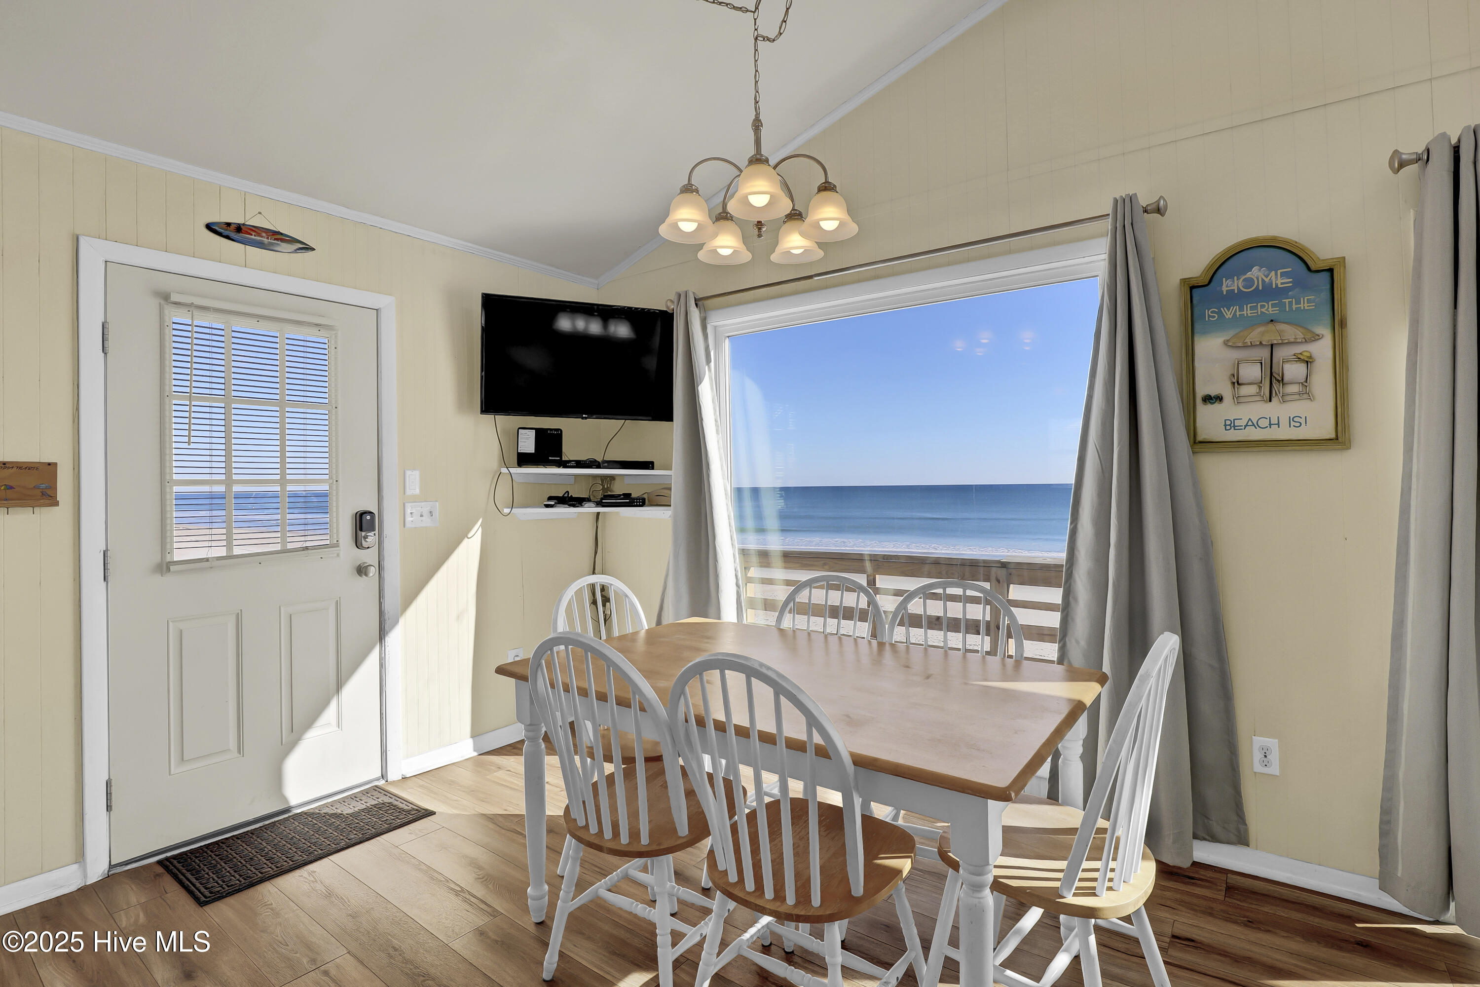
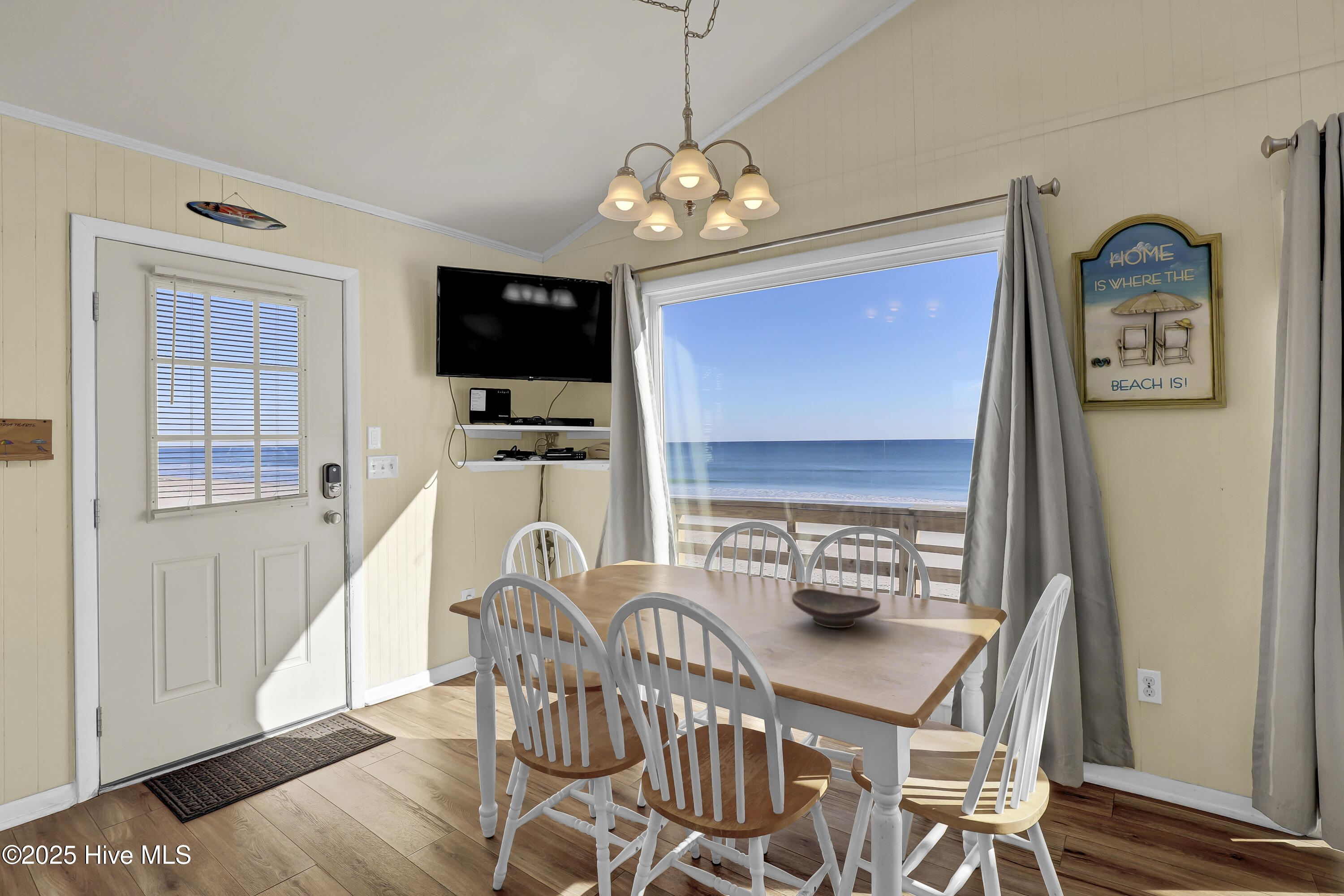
+ decorative bowl [792,588,881,629]
